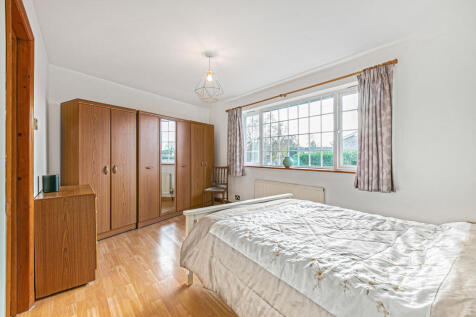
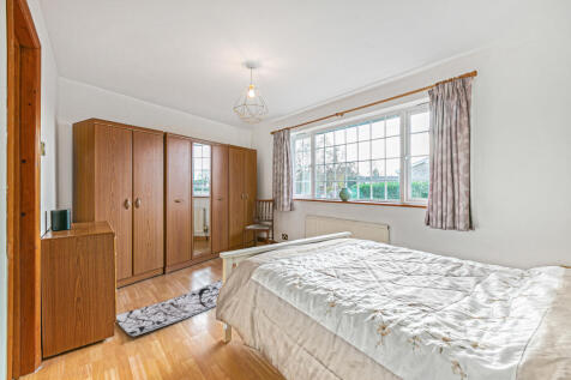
+ rug [115,278,223,337]
